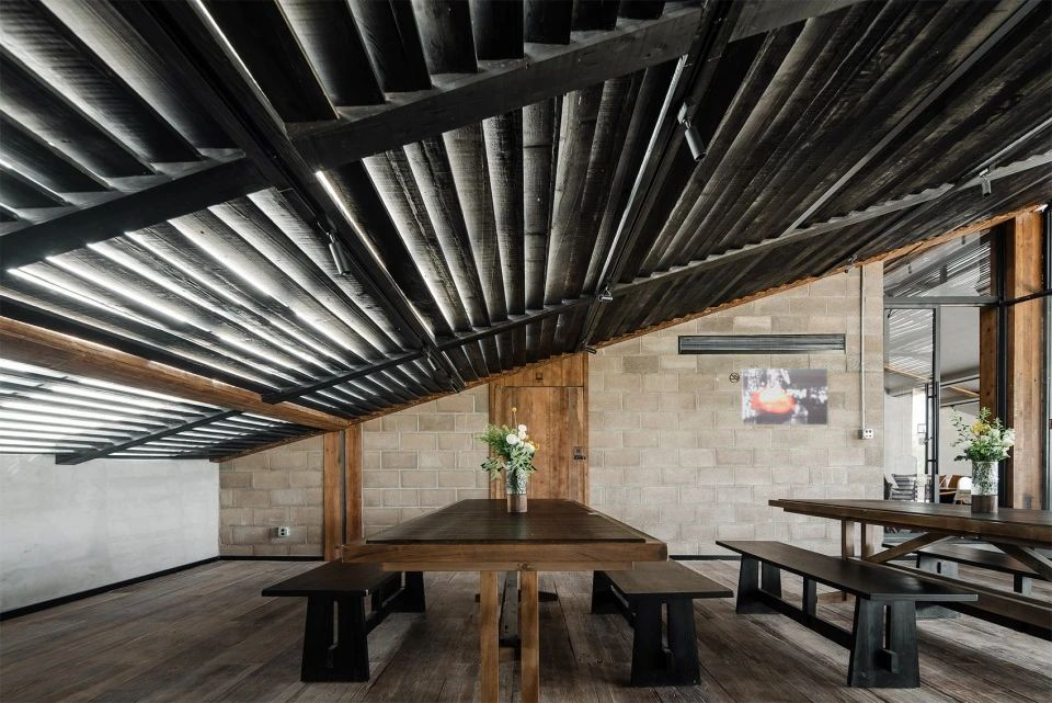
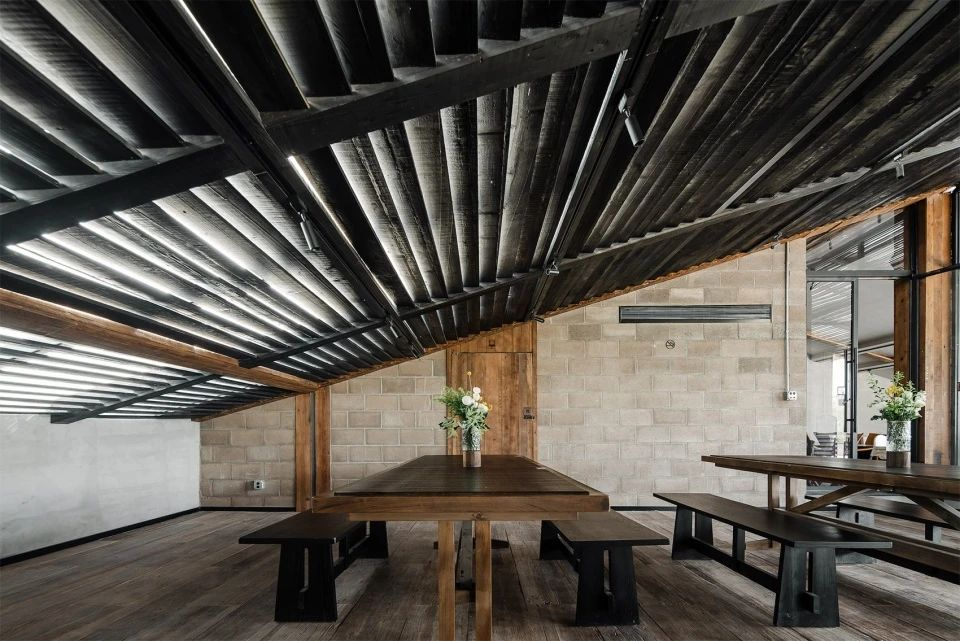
- wall art [741,367,828,426]
